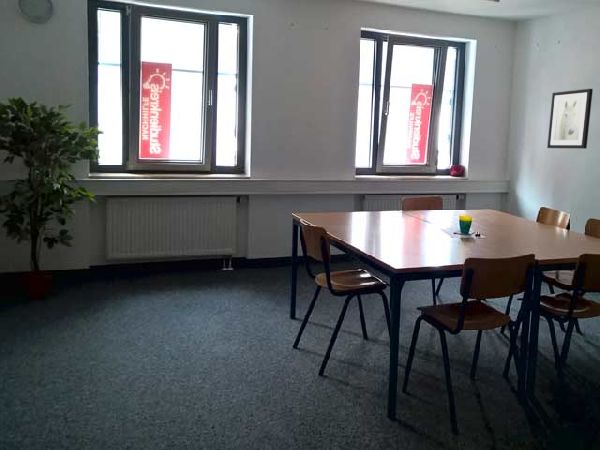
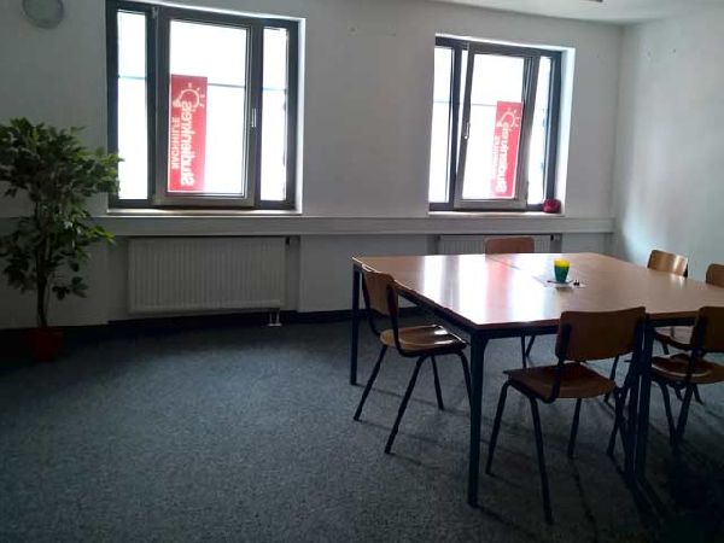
- wall art [546,88,594,150]
